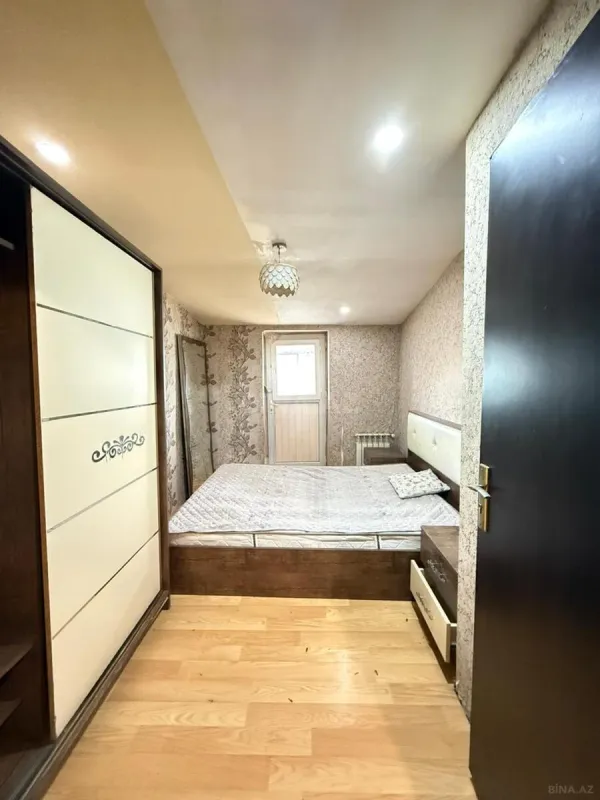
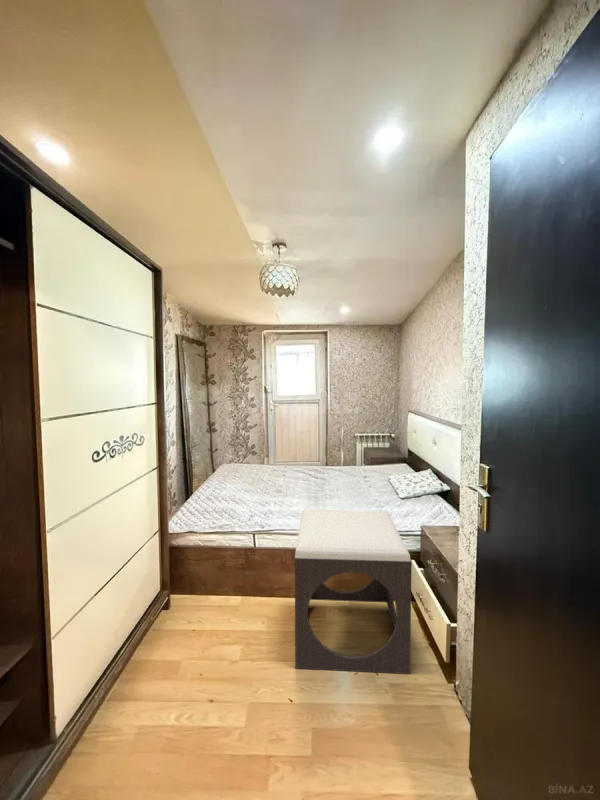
+ footstool [294,508,413,675]
